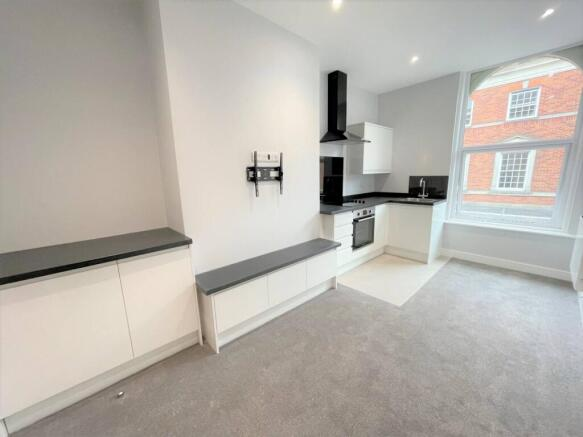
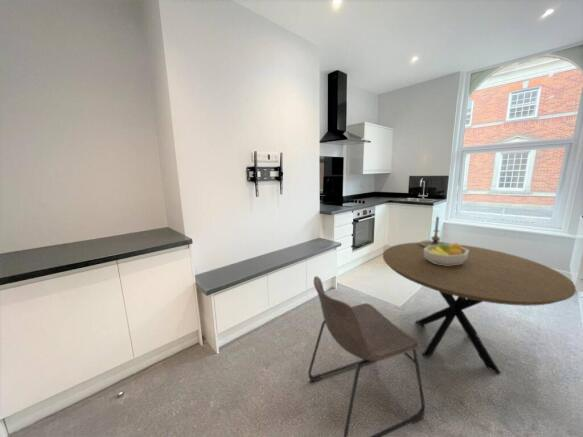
+ fruit bowl [424,242,469,266]
+ candle holder [419,216,450,247]
+ chair [307,275,426,437]
+ dining table [382,241,577,375]
